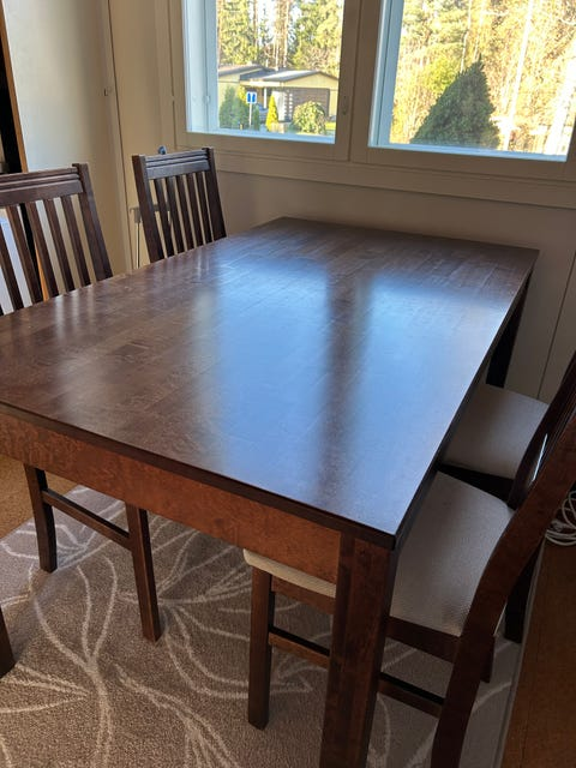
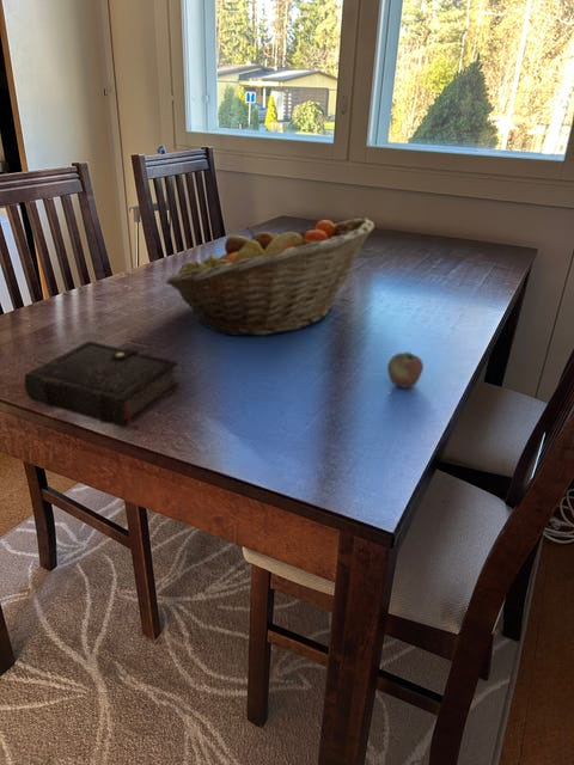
+ fruit basket [165,216,375,337]
+ book [23,339,181,437]
+ apple [386,351,425,388]
